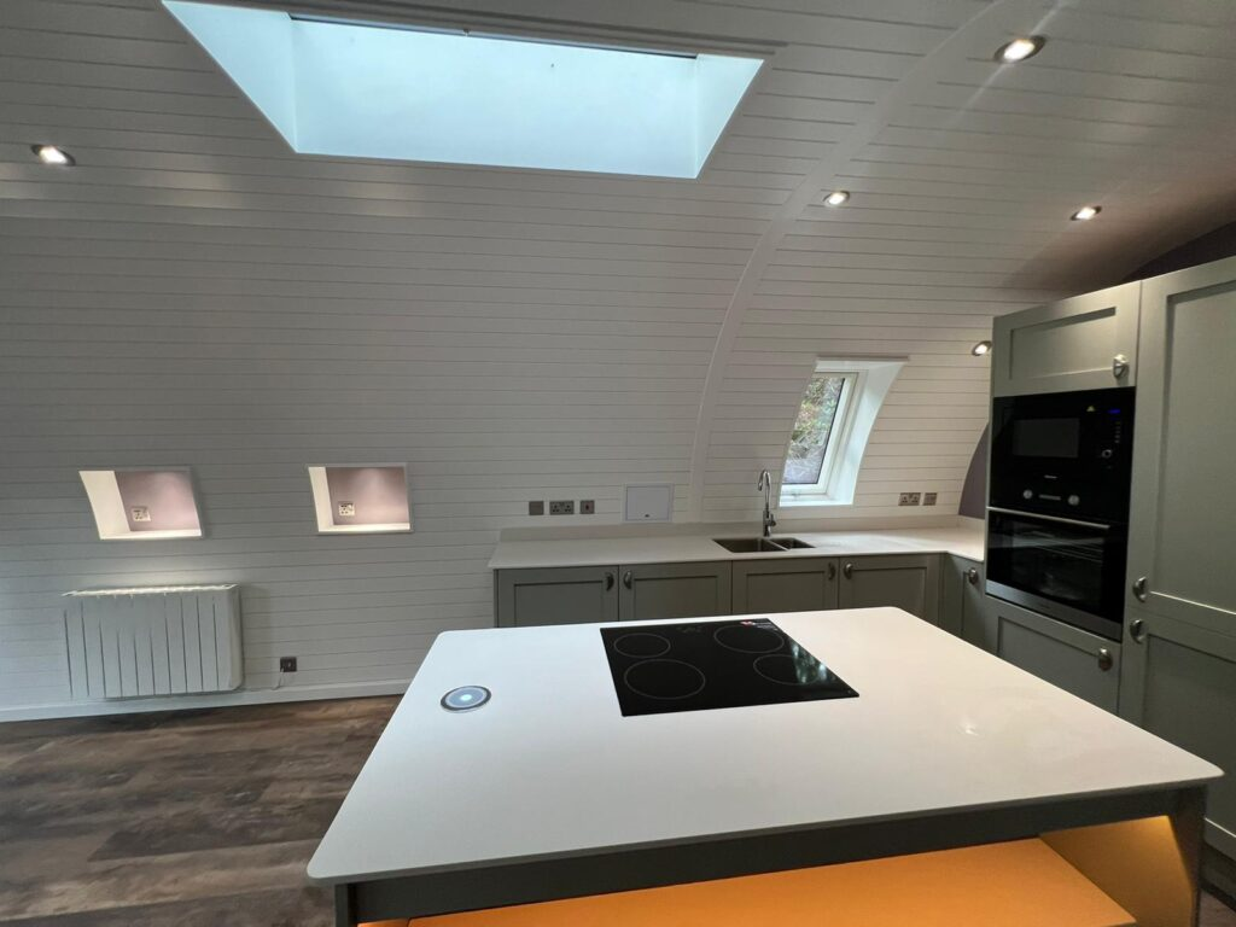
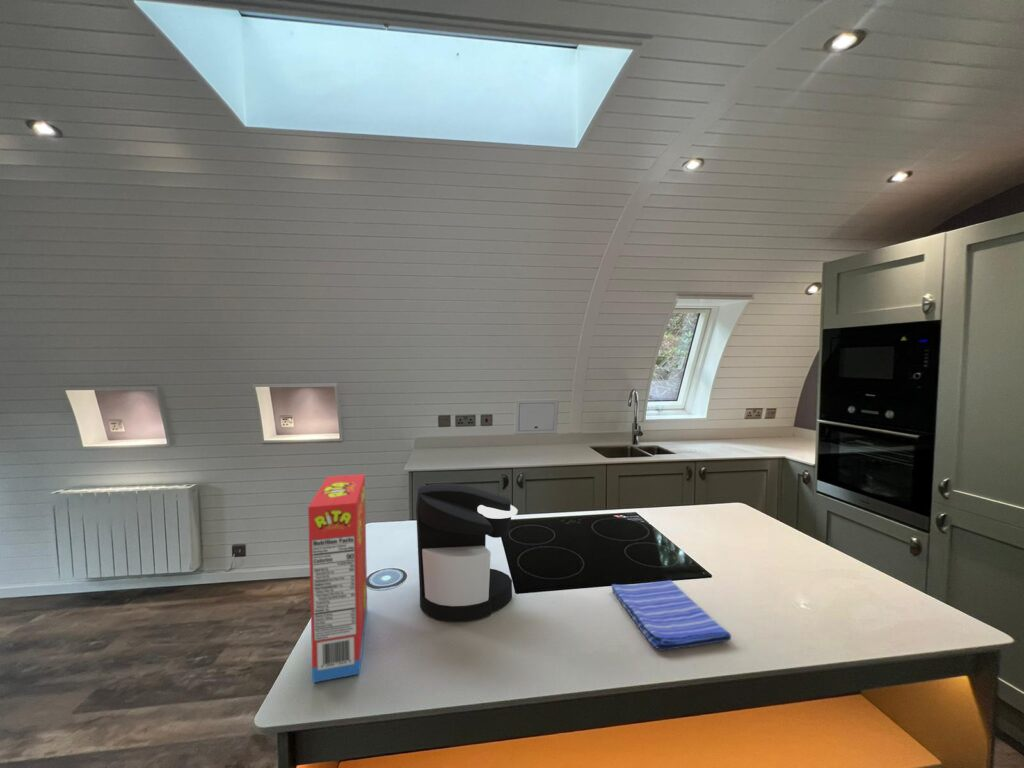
+ coffee maker [415,482,518,623]
+ dish towel [611,579,732,652]
+ cereal box [307,473,368,683]
